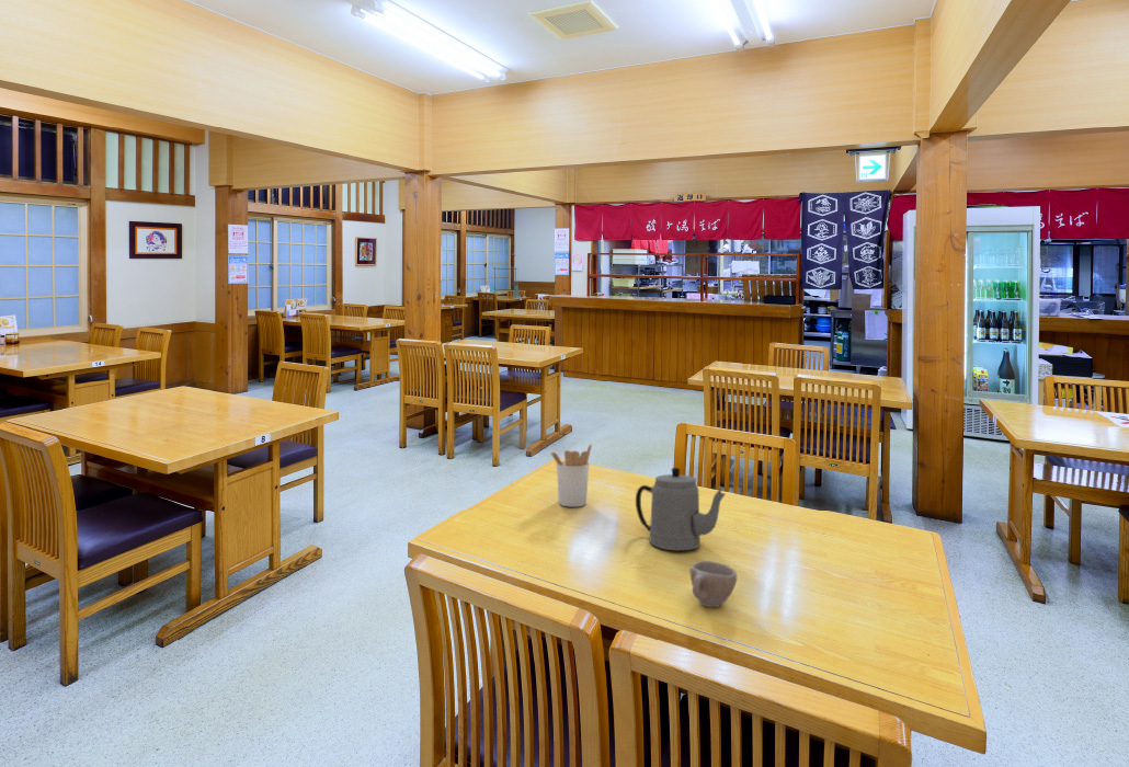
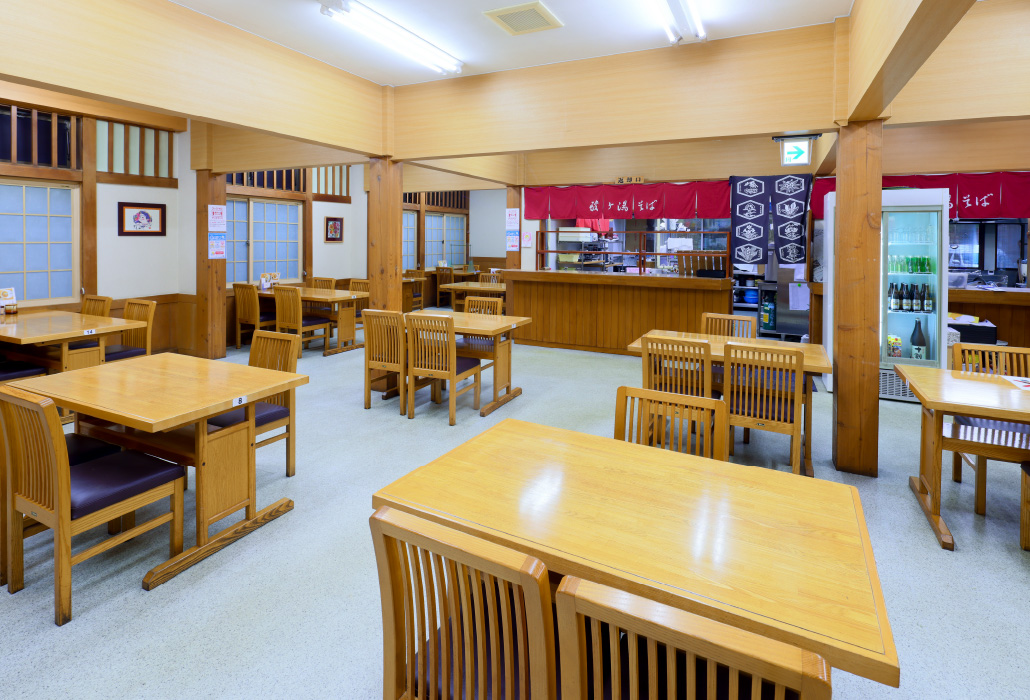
- utensil holder [549,443,593,508]
- teapot [635,467,727,551]
- cup [688,560,738,608]
